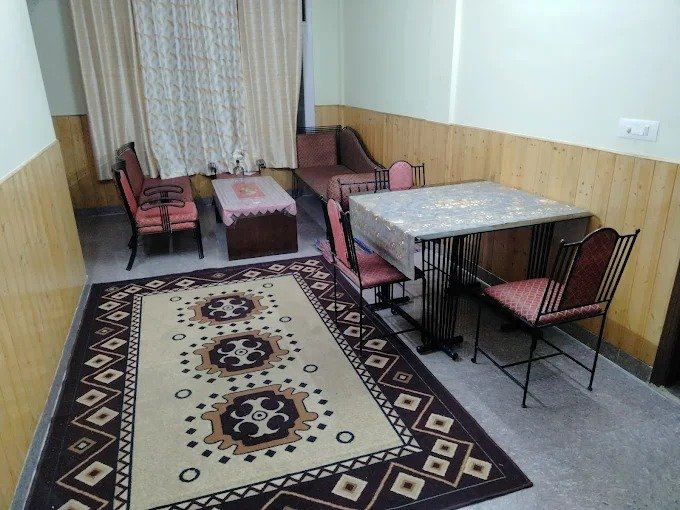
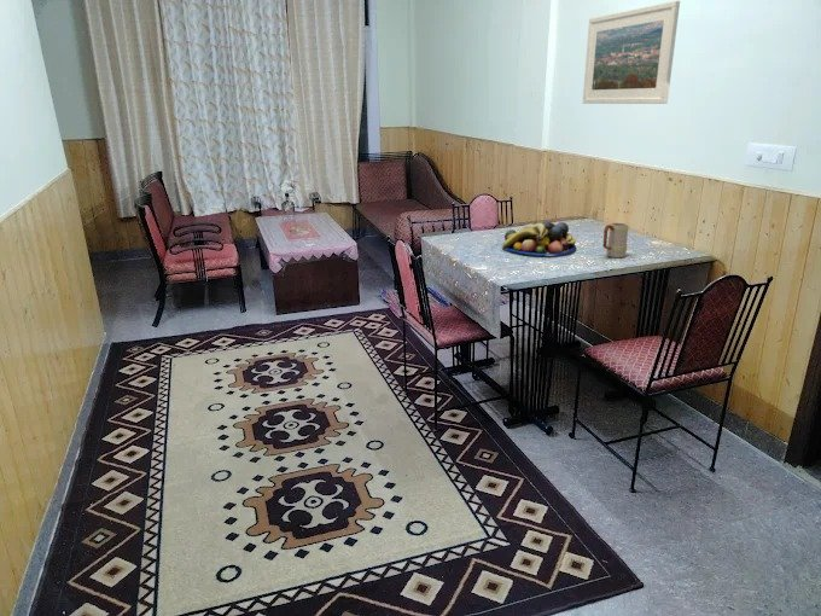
+ fruit bowl [501,220,577,257]
+ mug [602,222,629,258]
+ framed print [582,0,681,105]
